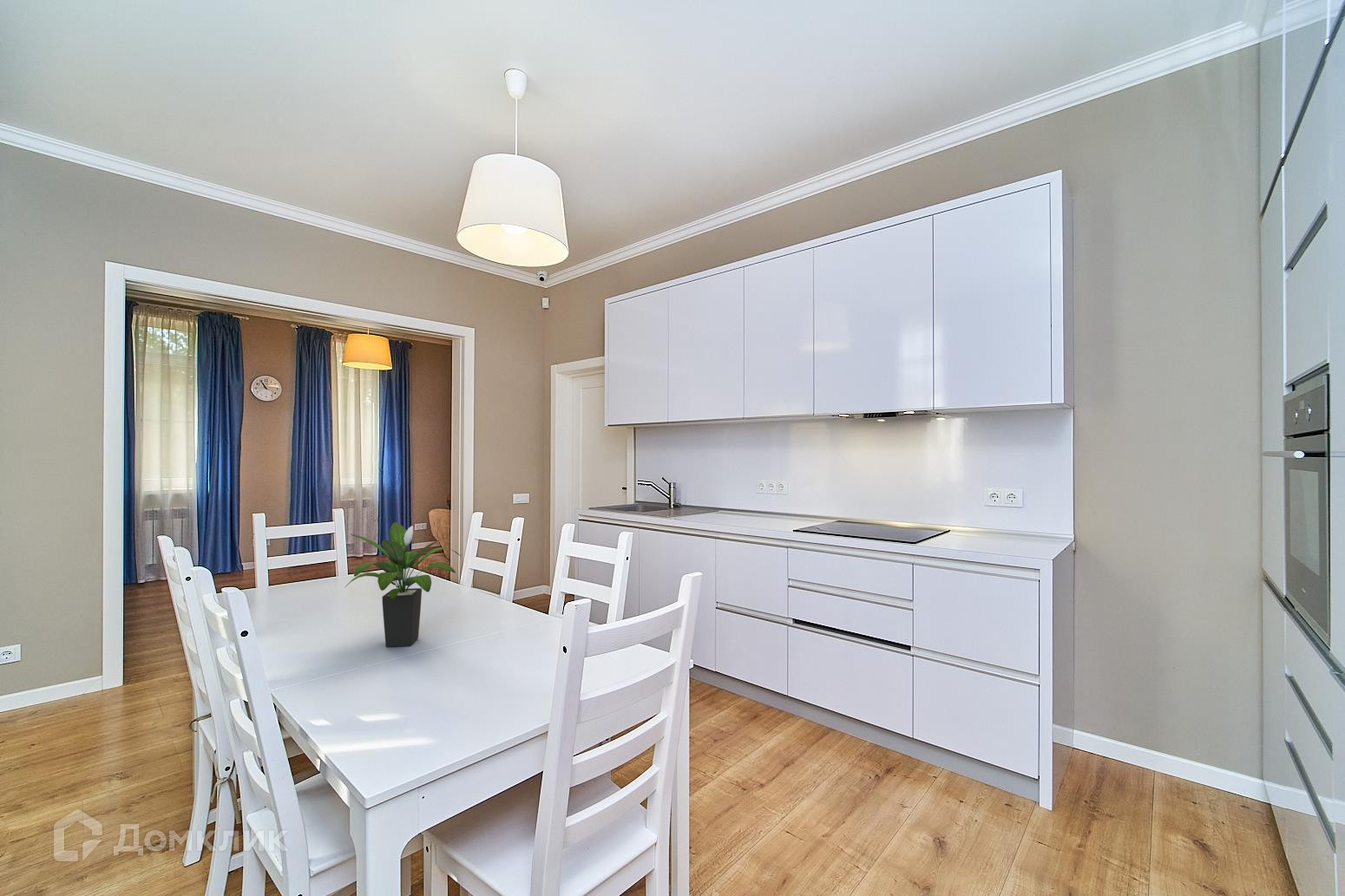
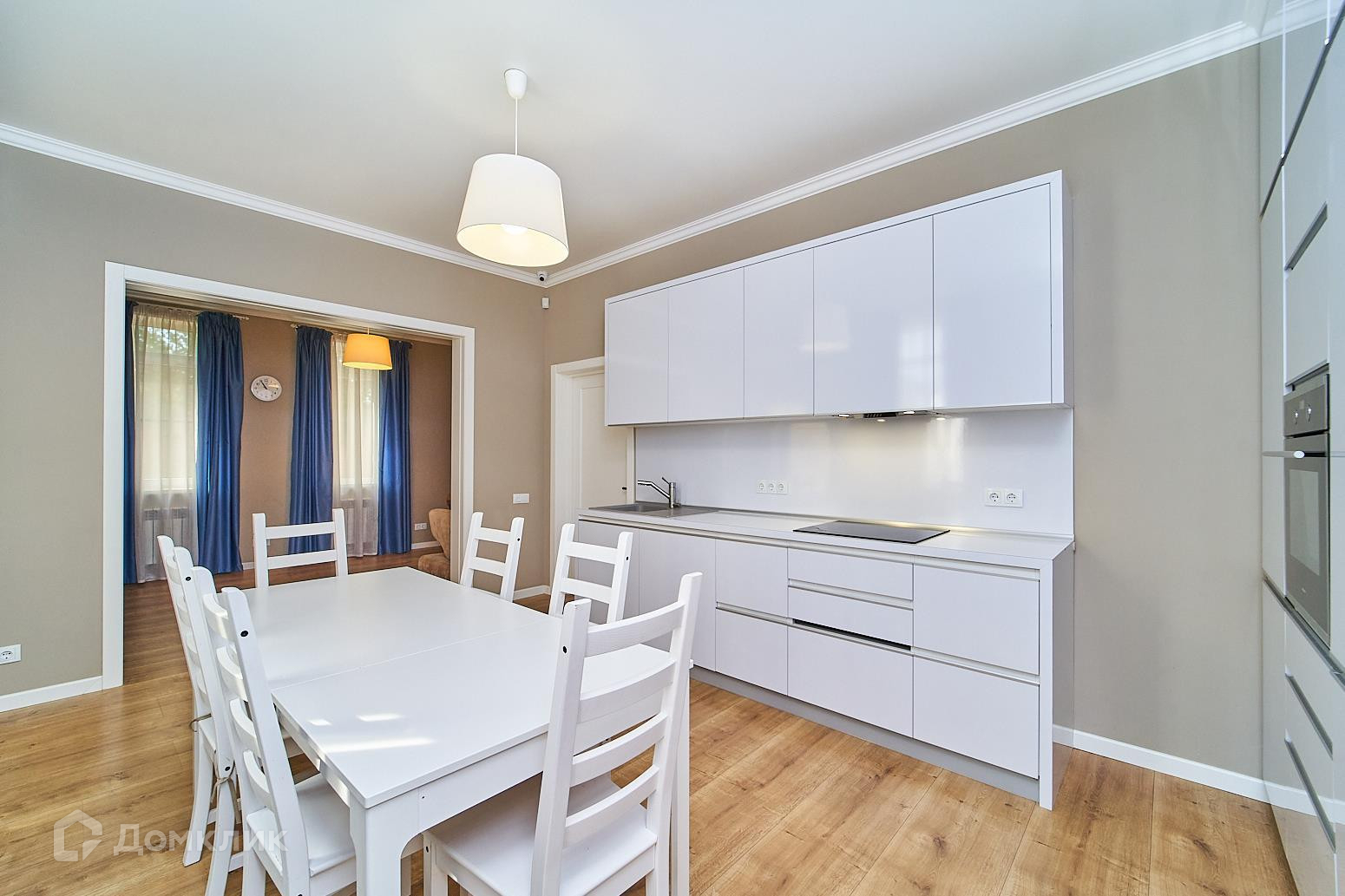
- potted plant [345,521,462,648]
